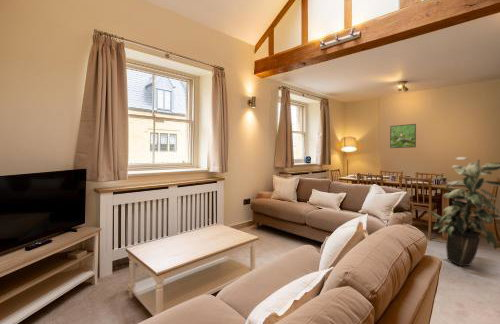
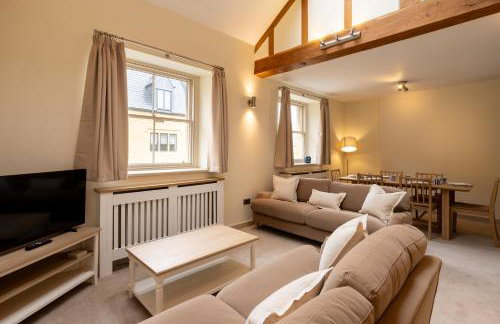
- indoor plant [428,156,500,267]
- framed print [389,123,417,149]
